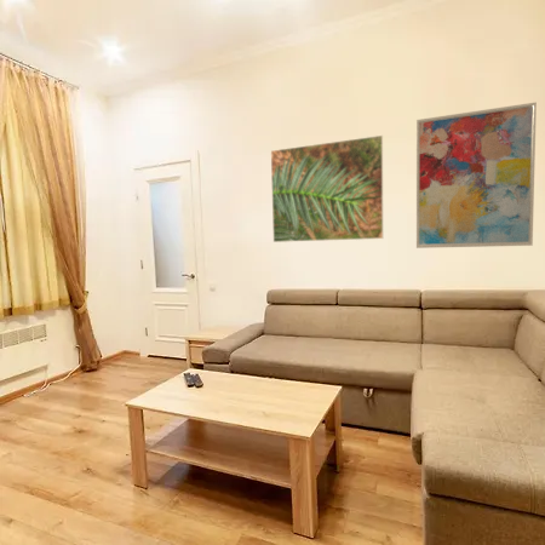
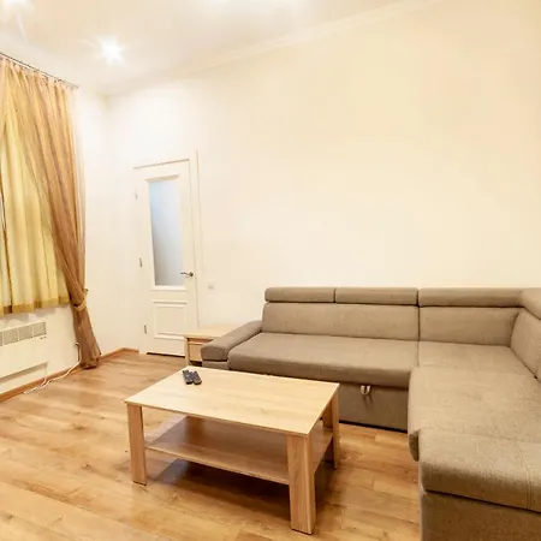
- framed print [270,134,384,243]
- wall art [415,102,538,249]
